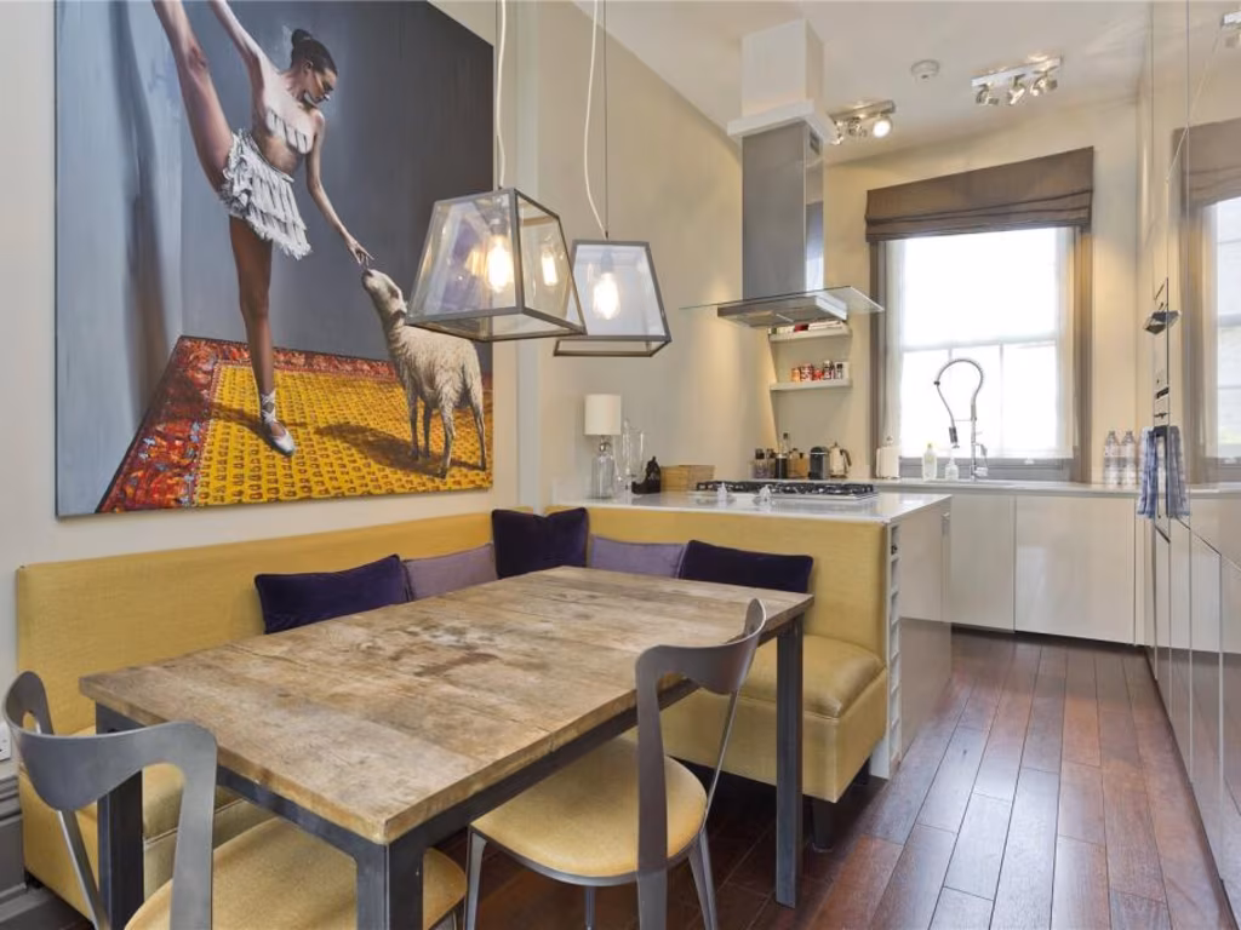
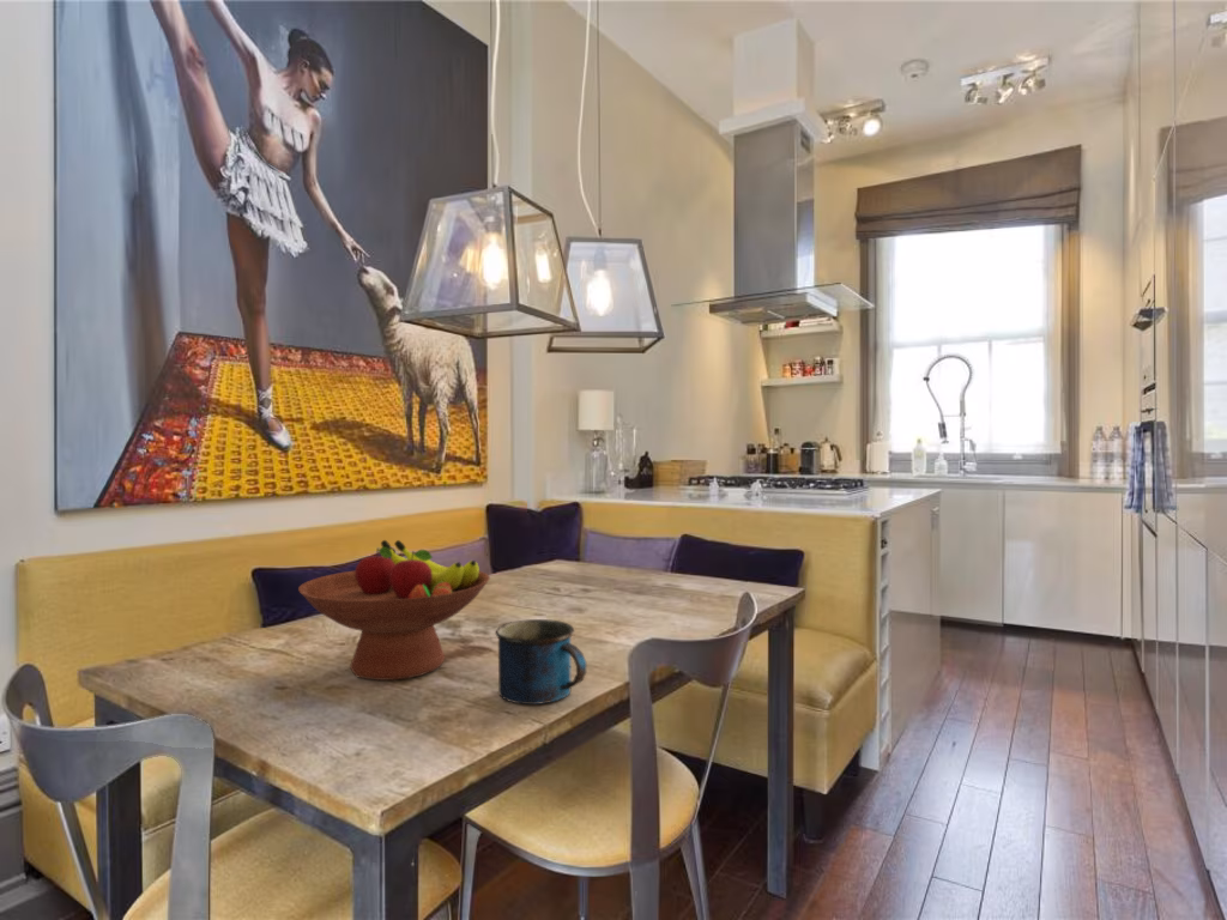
+ mug [494,618,587,706]
+ fruit bowl [297,539,491,682]
